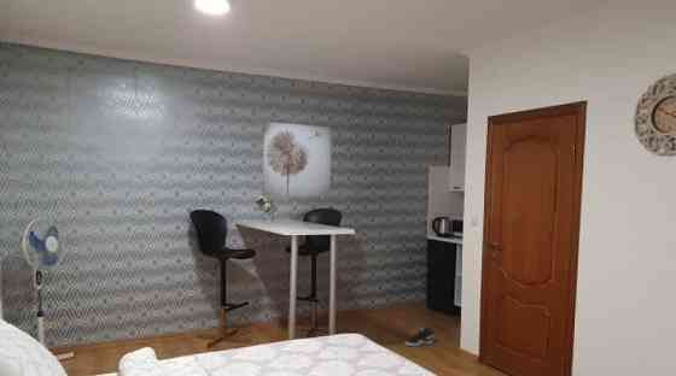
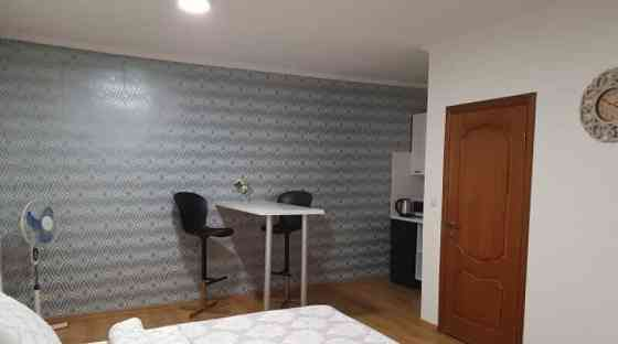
- wall art [261,121,333,198]
- sneaker [404,324,435,347]
